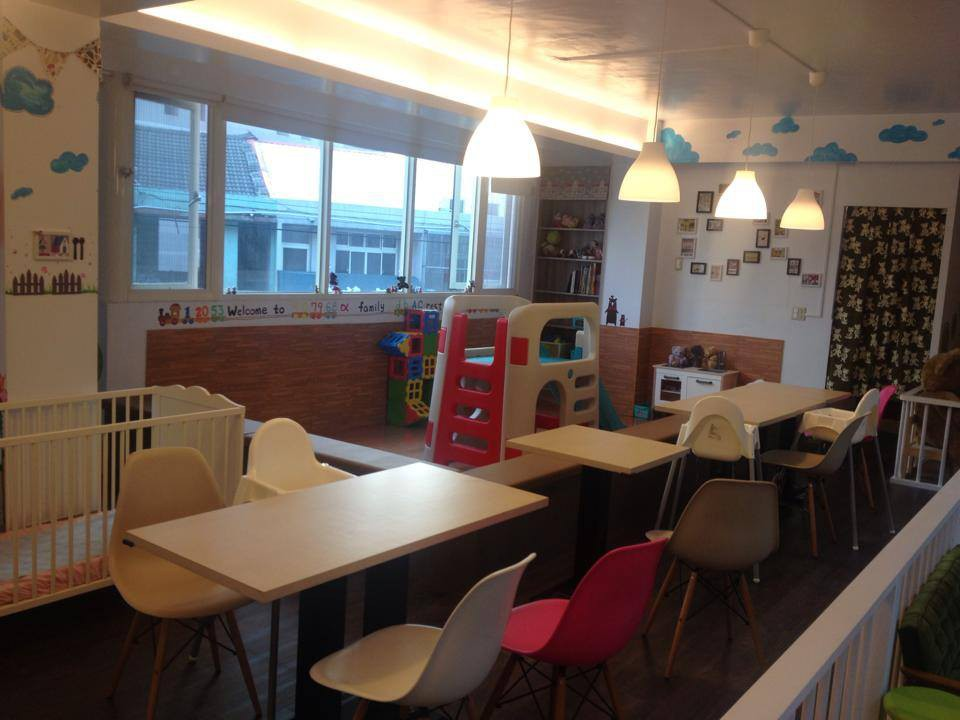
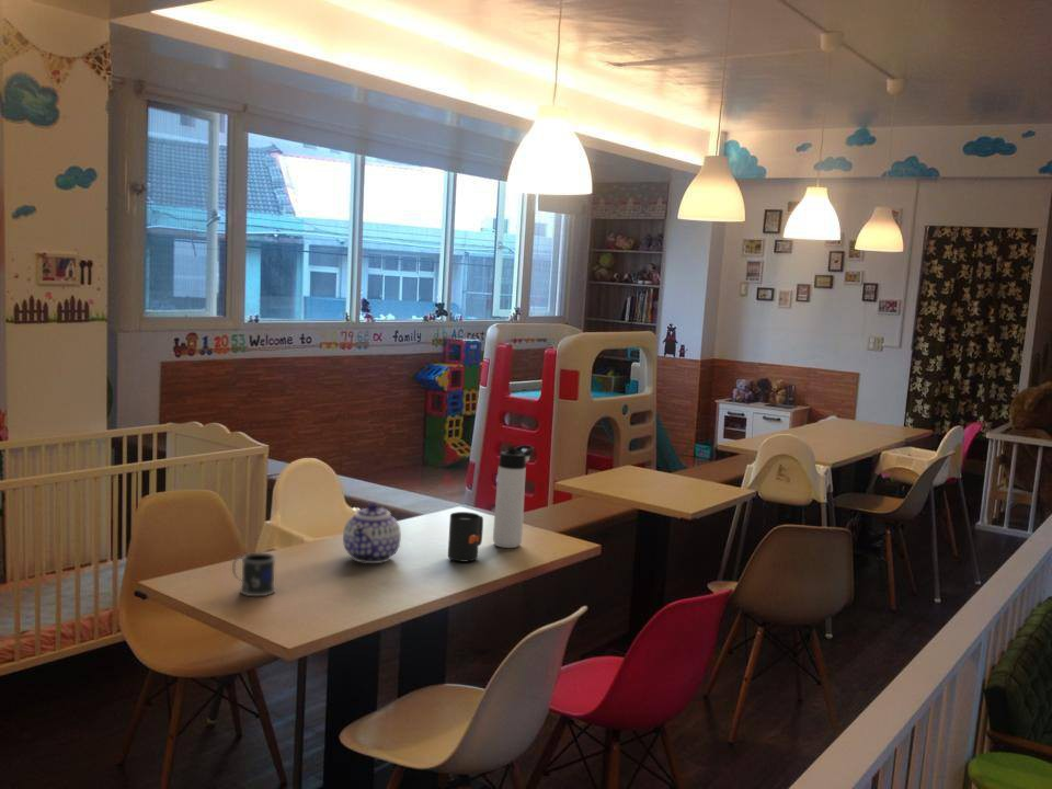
+ teapot [342,502,402,564]
+ mug [231,552,276,597]
+ thermos bottle [492,444,535,549]
+ mug [447,511,484,563]
